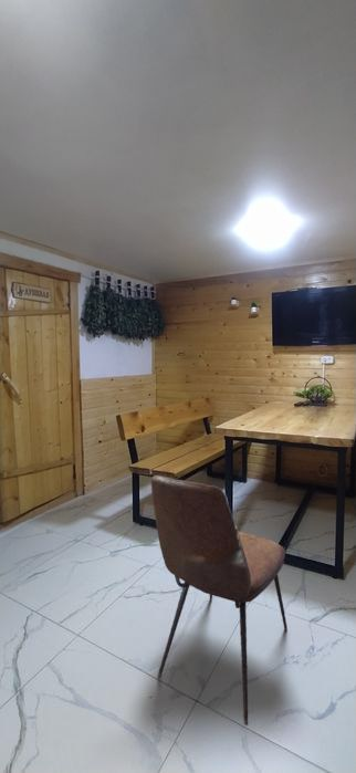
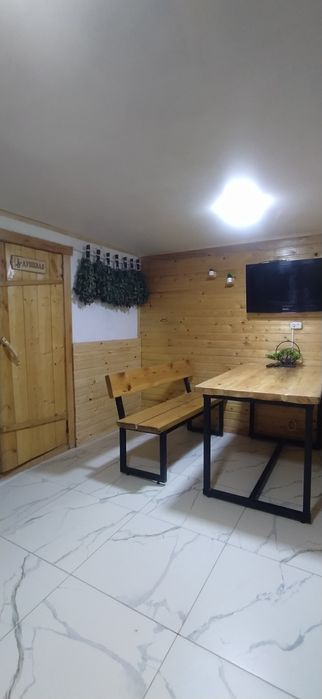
- dining chair [150,474,289,727]
